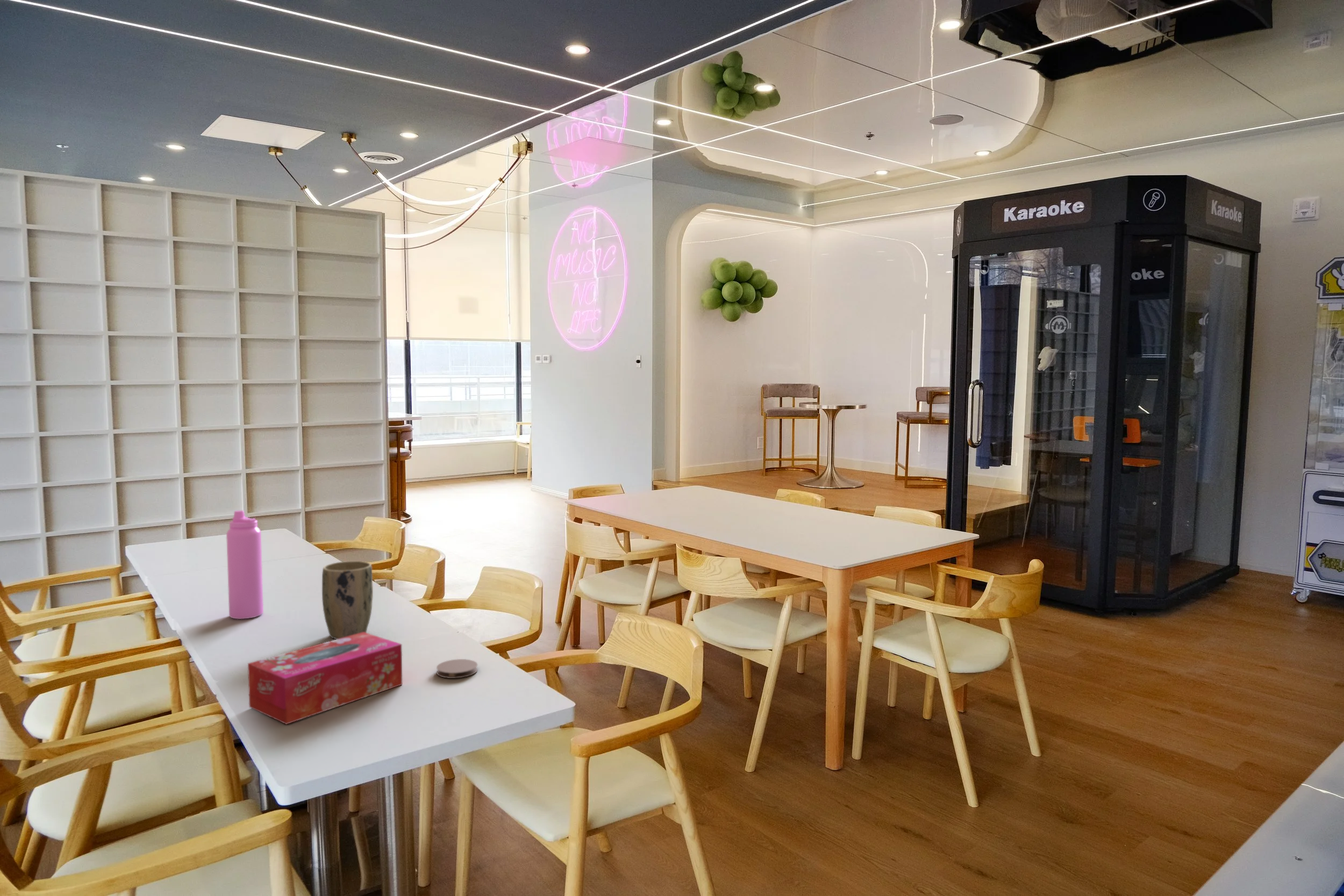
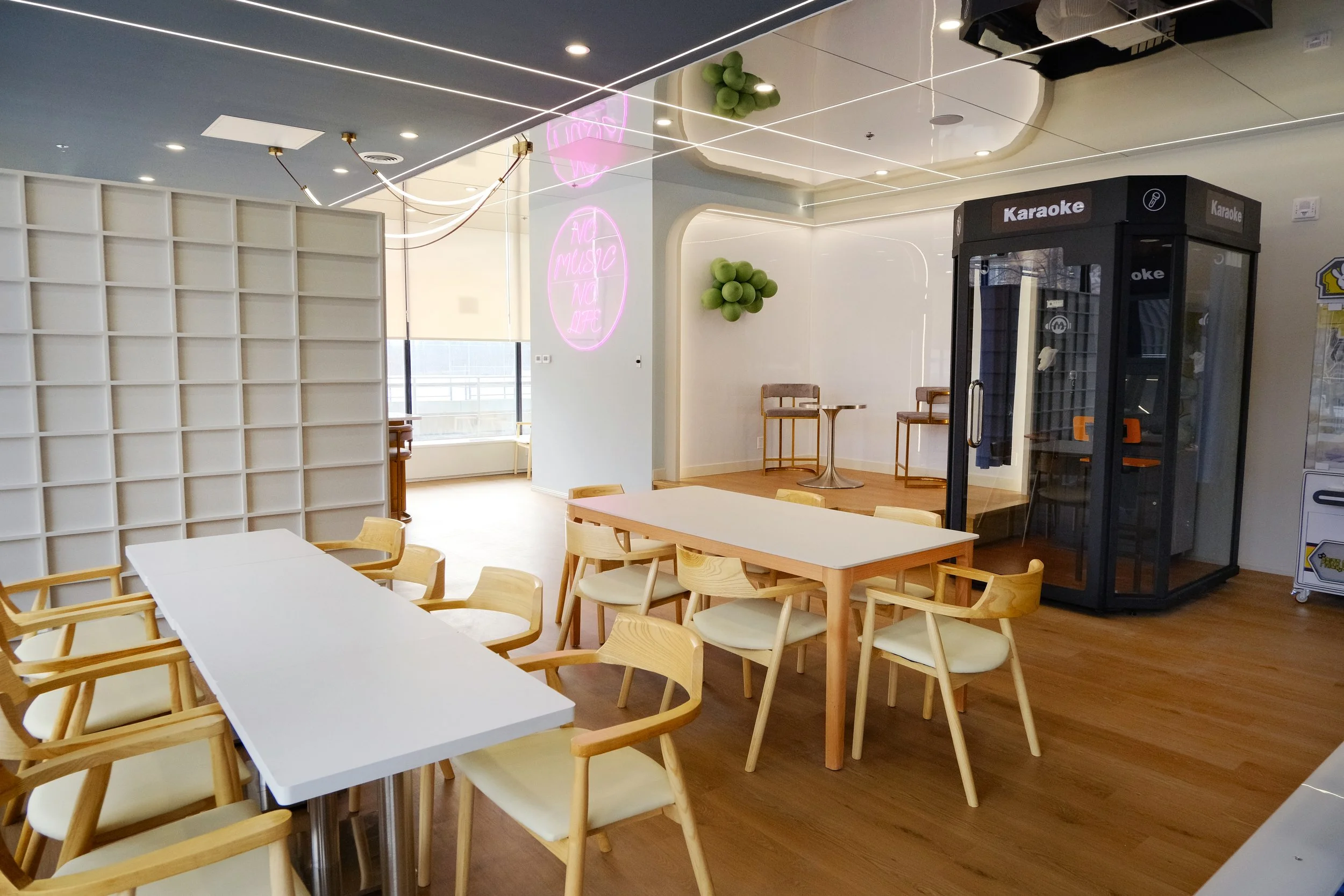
- coaster [436,658,478,679]
- plant pot [321,561,374,640]
- water bottle [226,510,264,620]
- tissue box [247,632,403,725]
